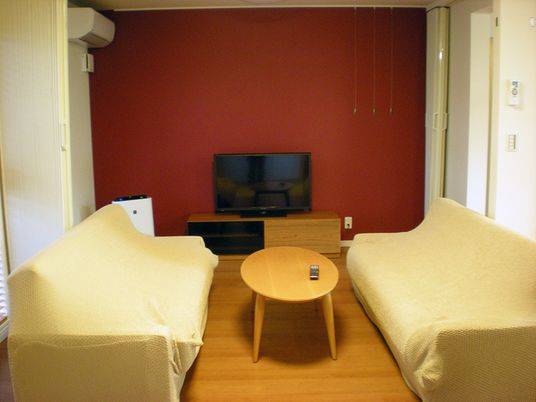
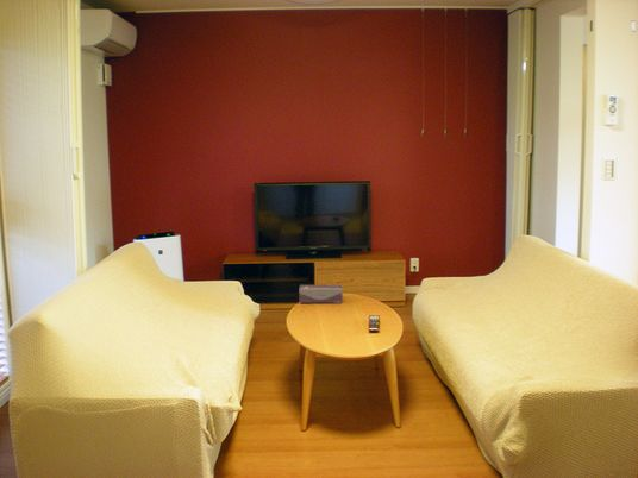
+ tissue box [298,283,344,304]
